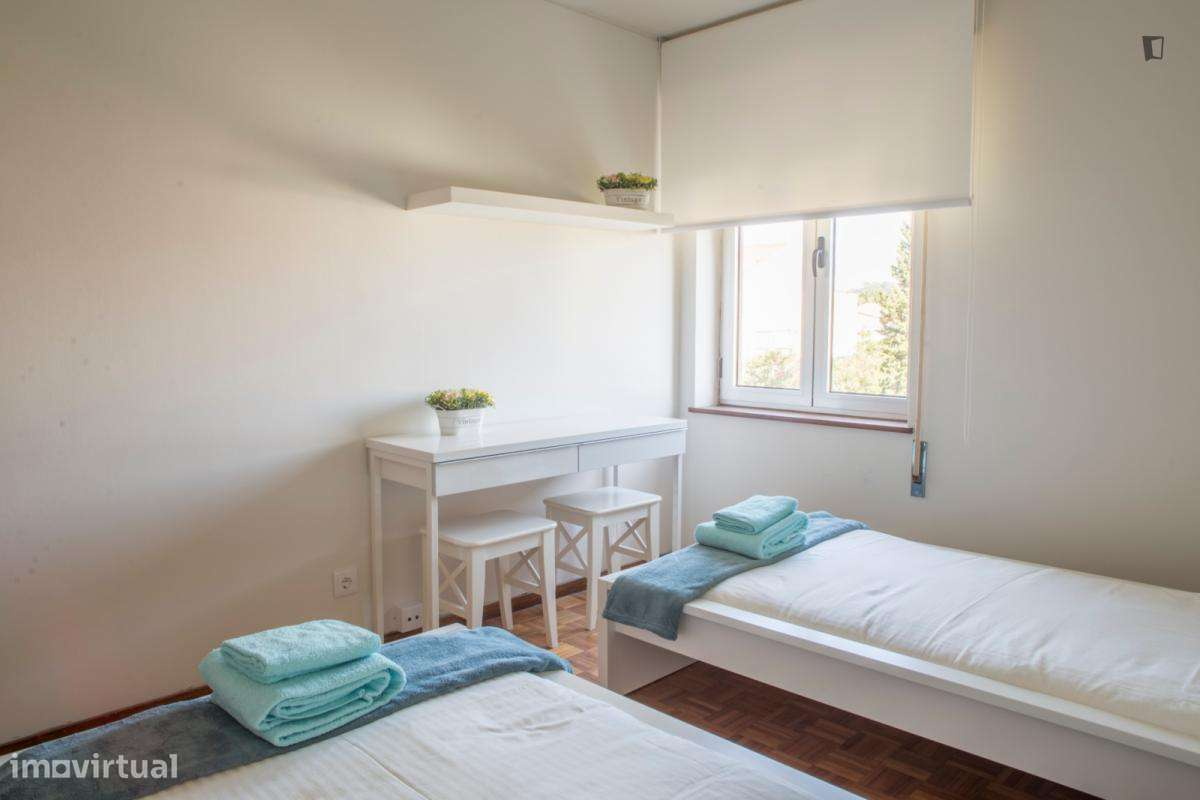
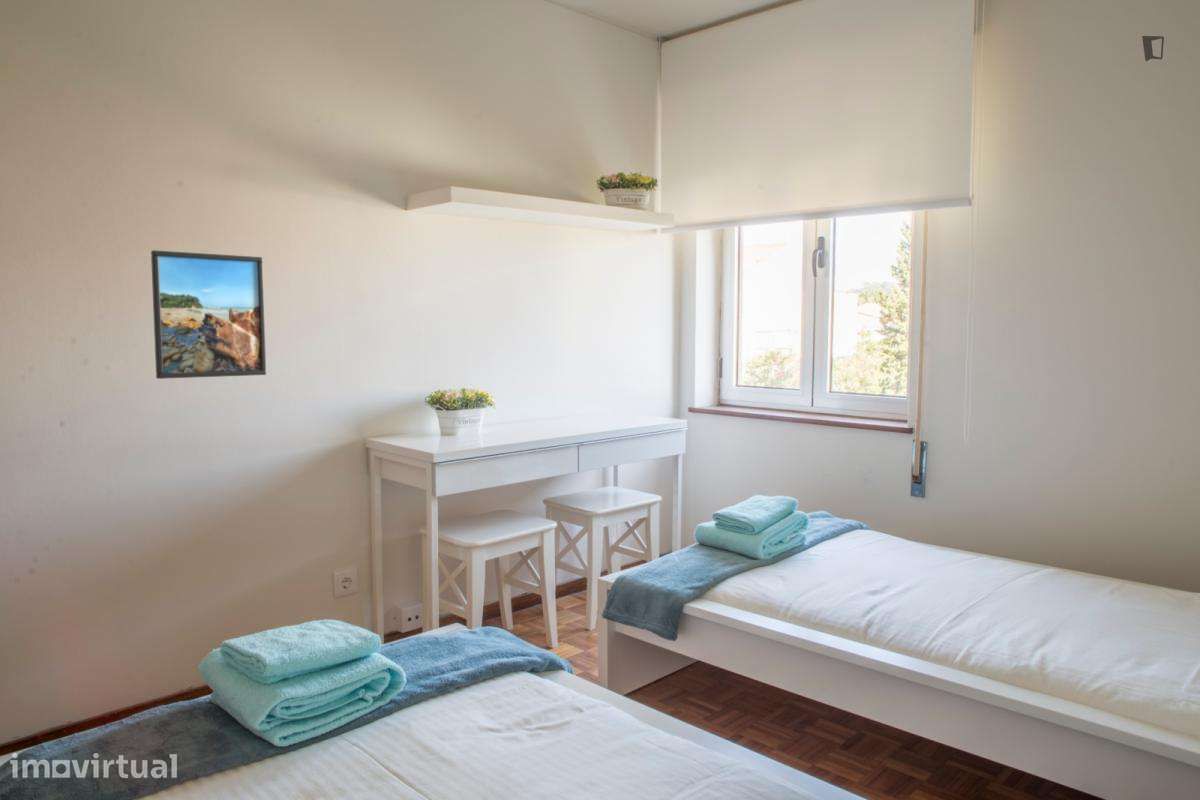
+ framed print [150,249,267,380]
